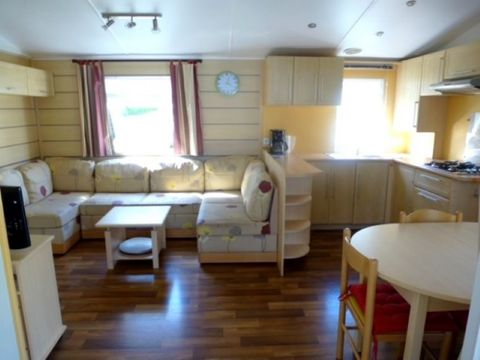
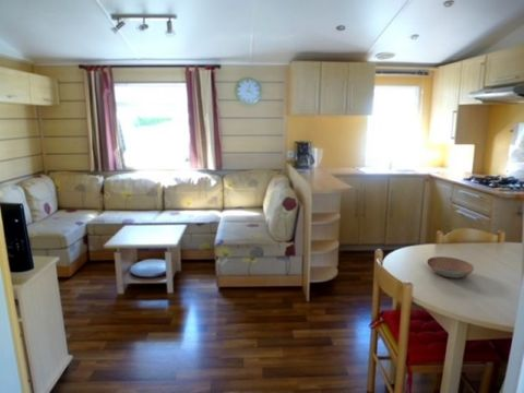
+ bowl [426,255,475,279]
